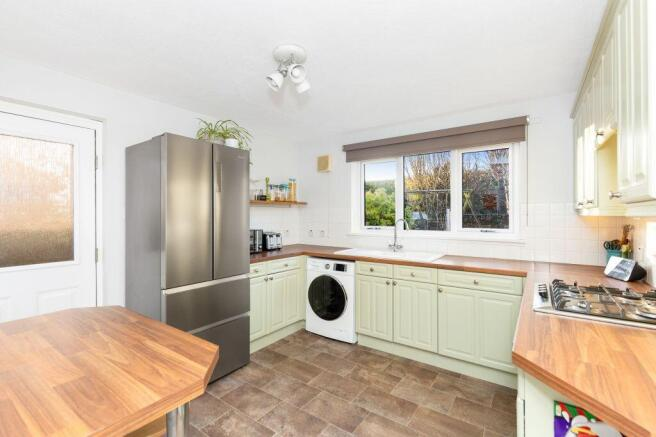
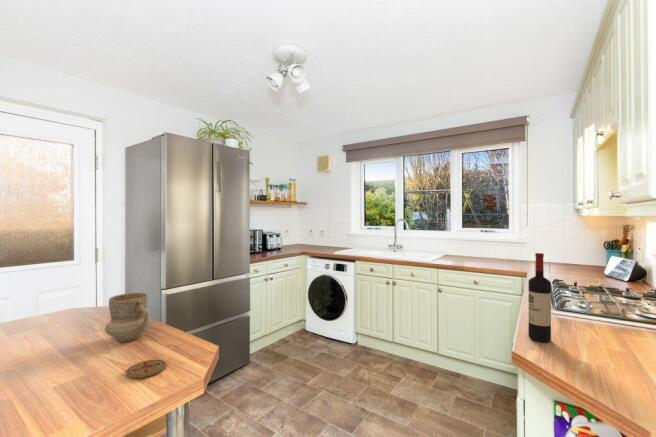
+ mug [104,292,153,343]
+ coaster [125,359,167,379]
+ wine bottle [527,252,552,343]
